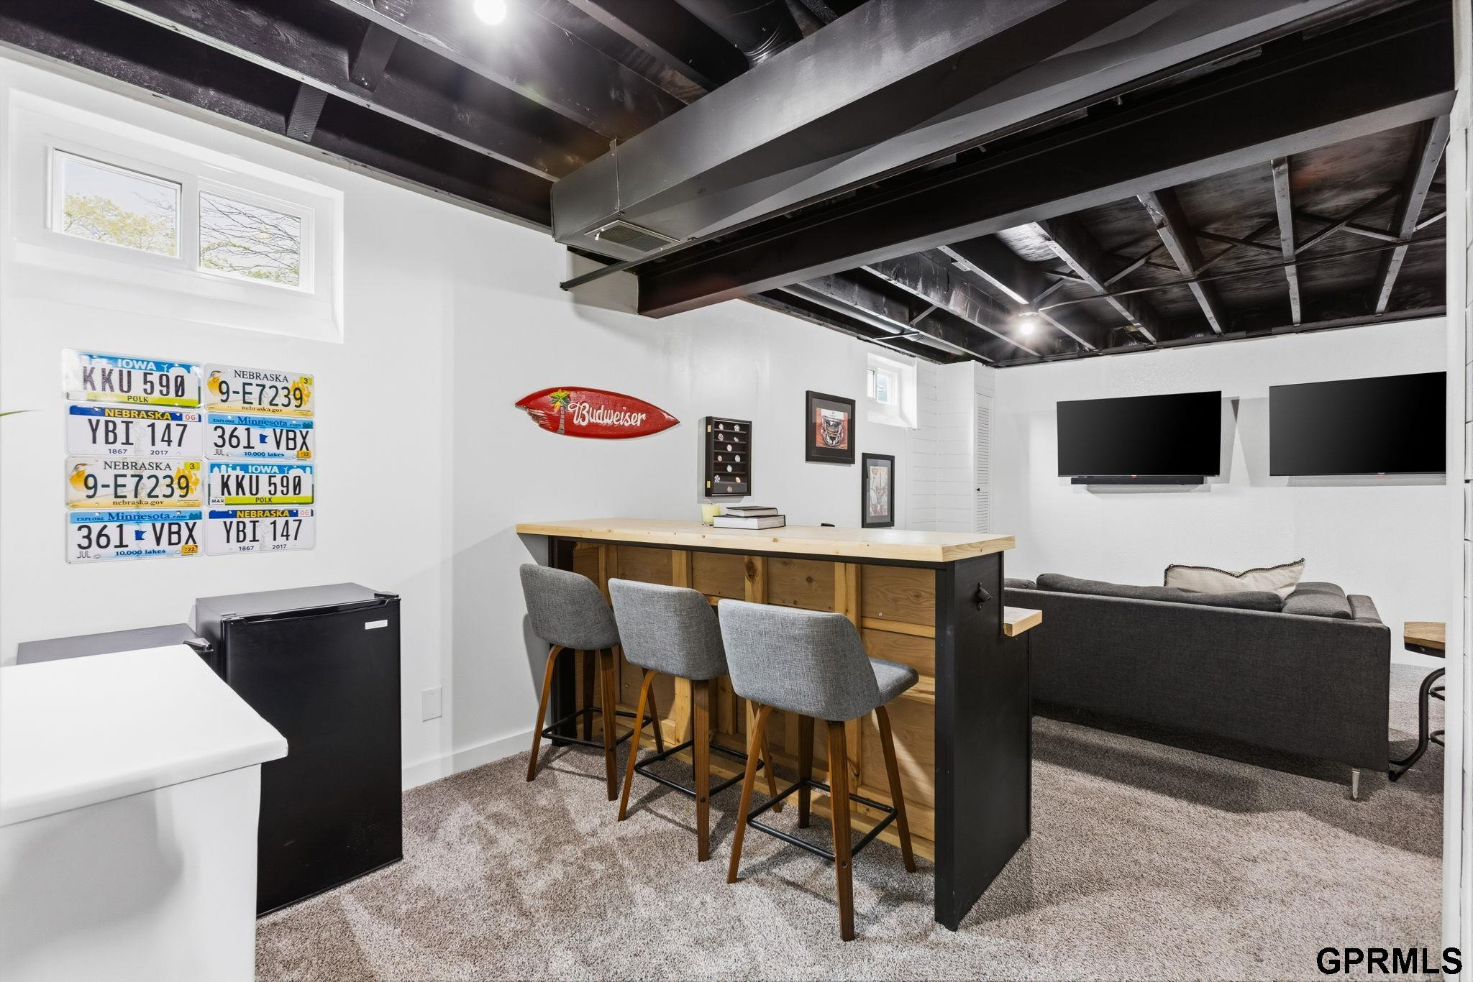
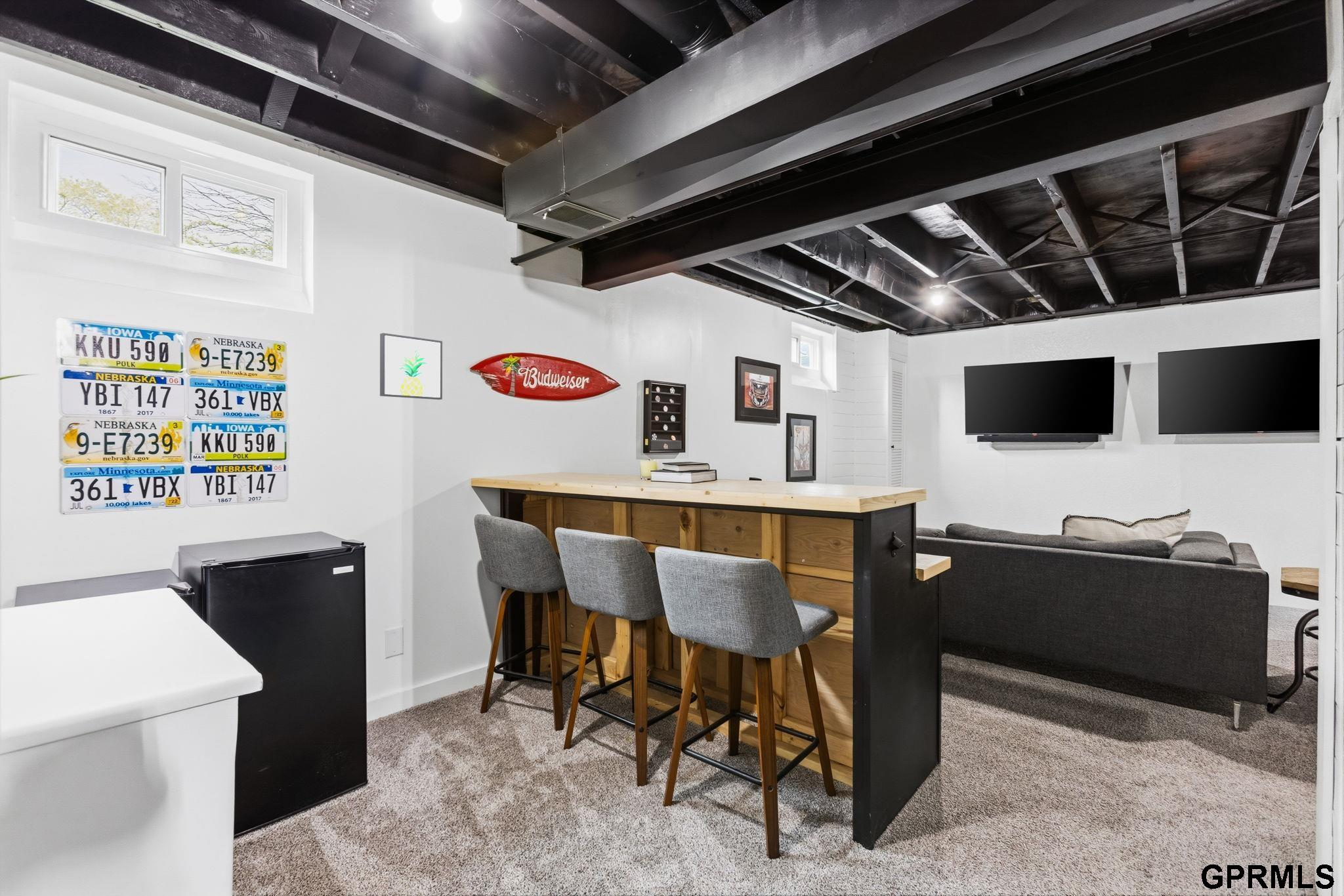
+ wall art [379,333,443,400]
